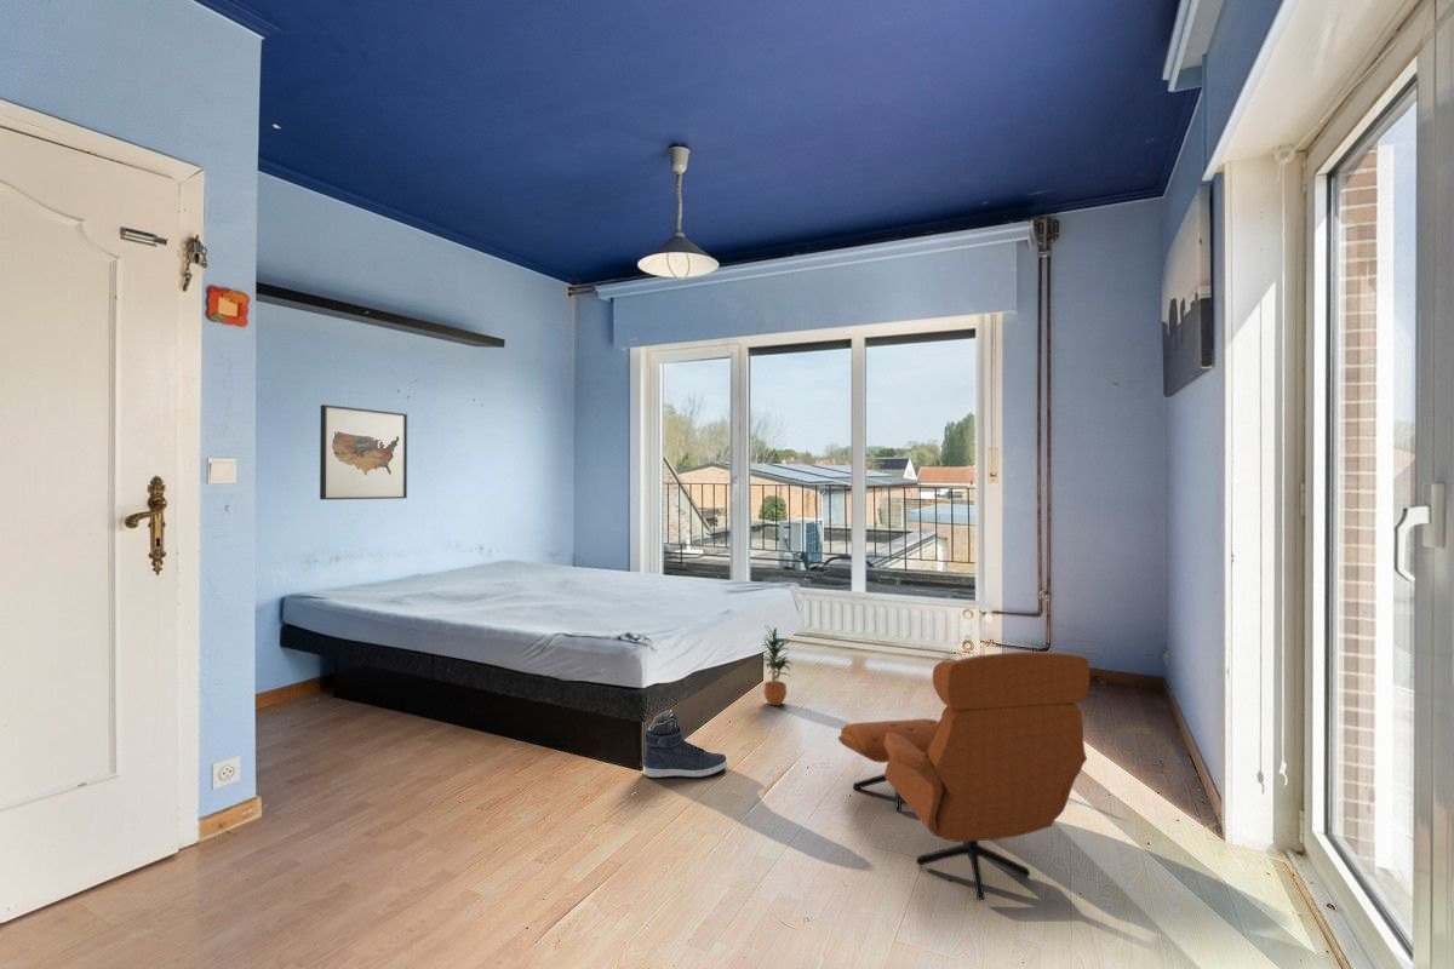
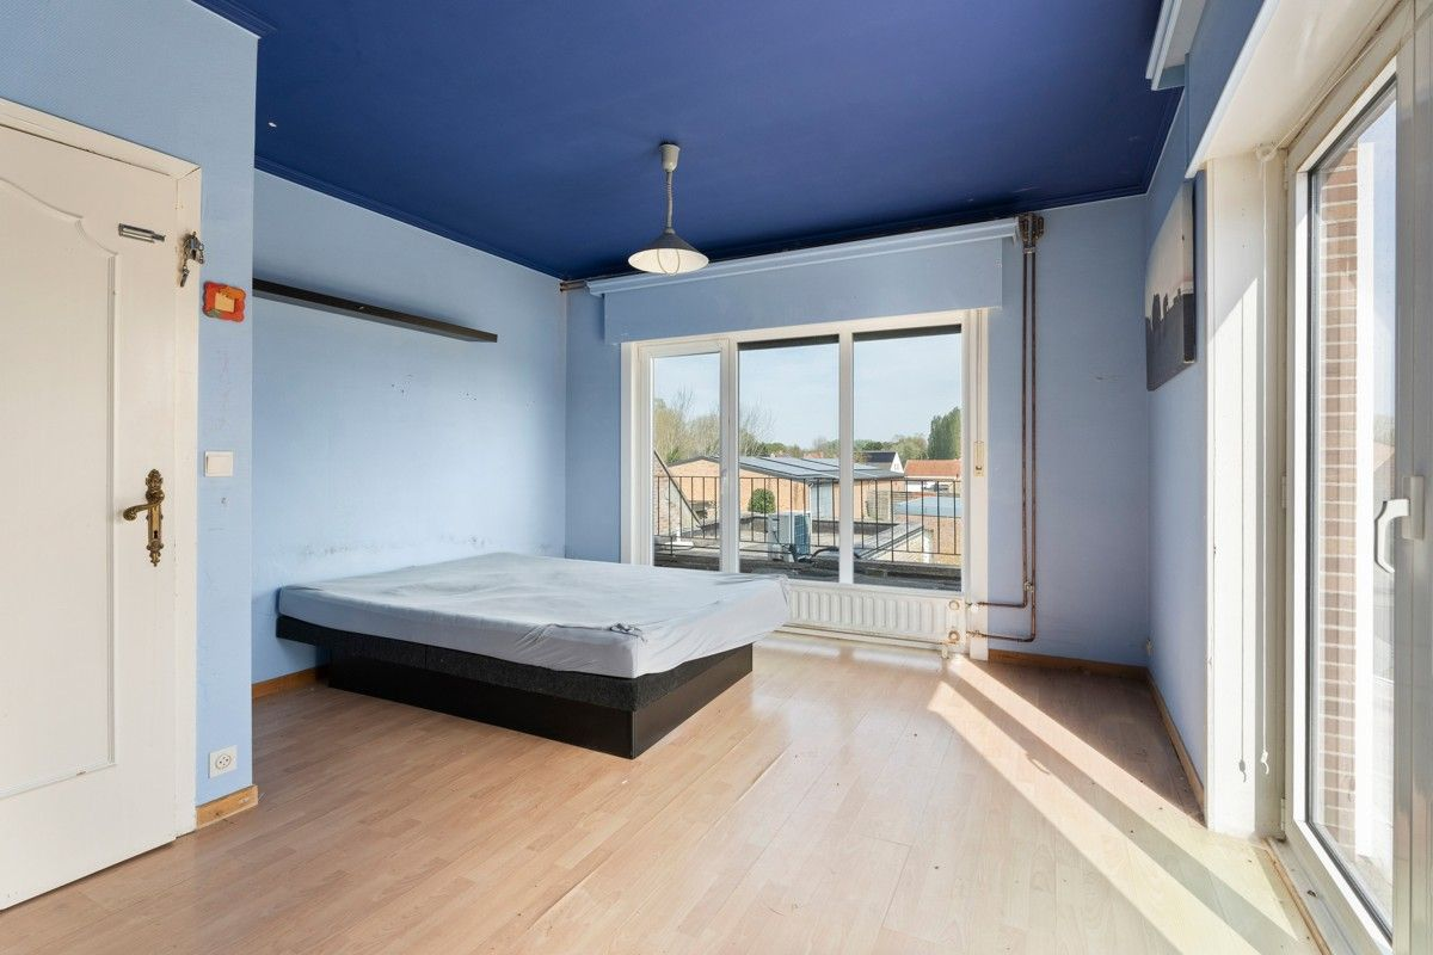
- potted plant [761,625,794,706]
- lounge chair [837,650,1090,901]
- sneaker [642,709,728,779]
- wall art [319,403,408,500]
